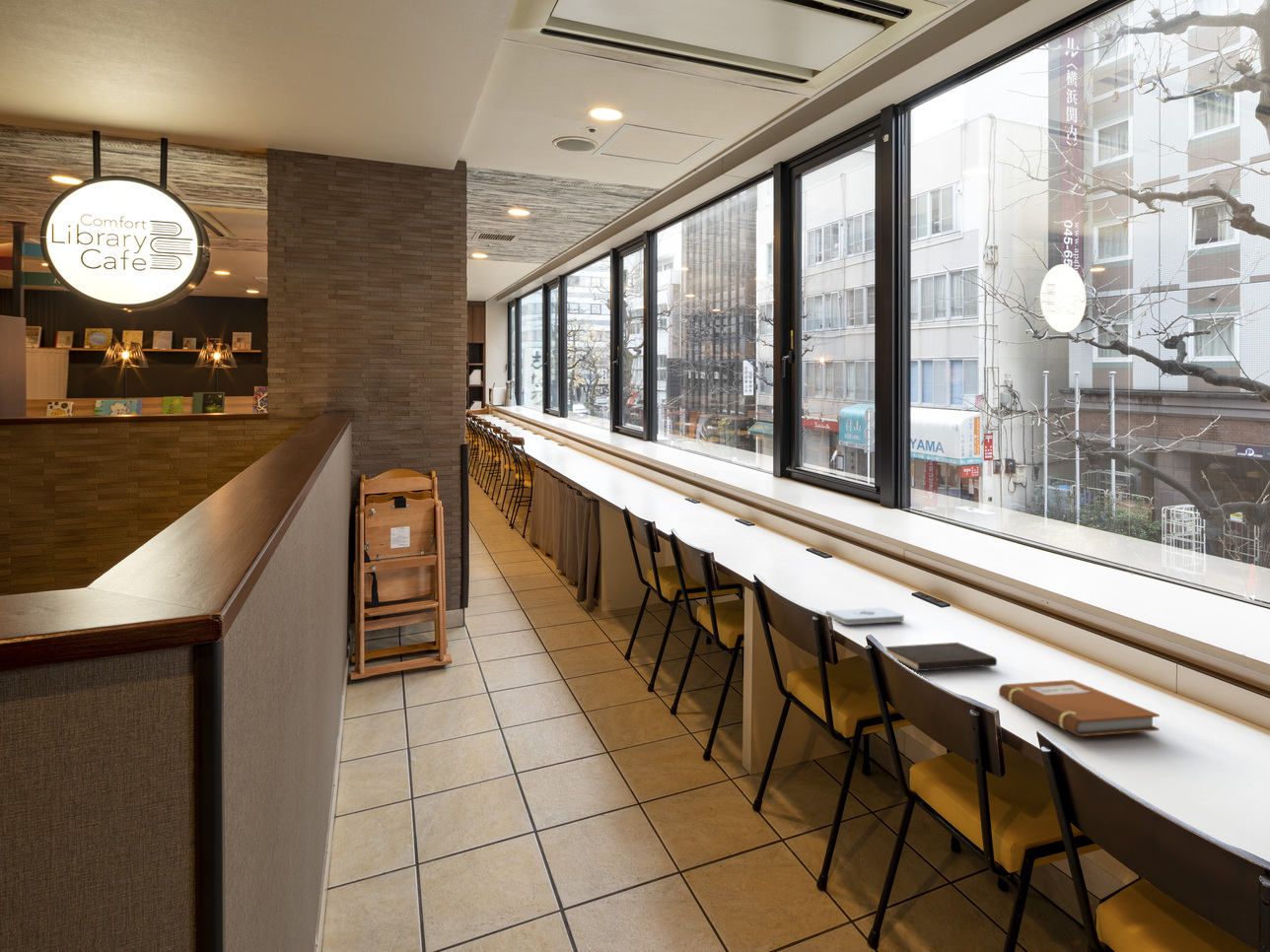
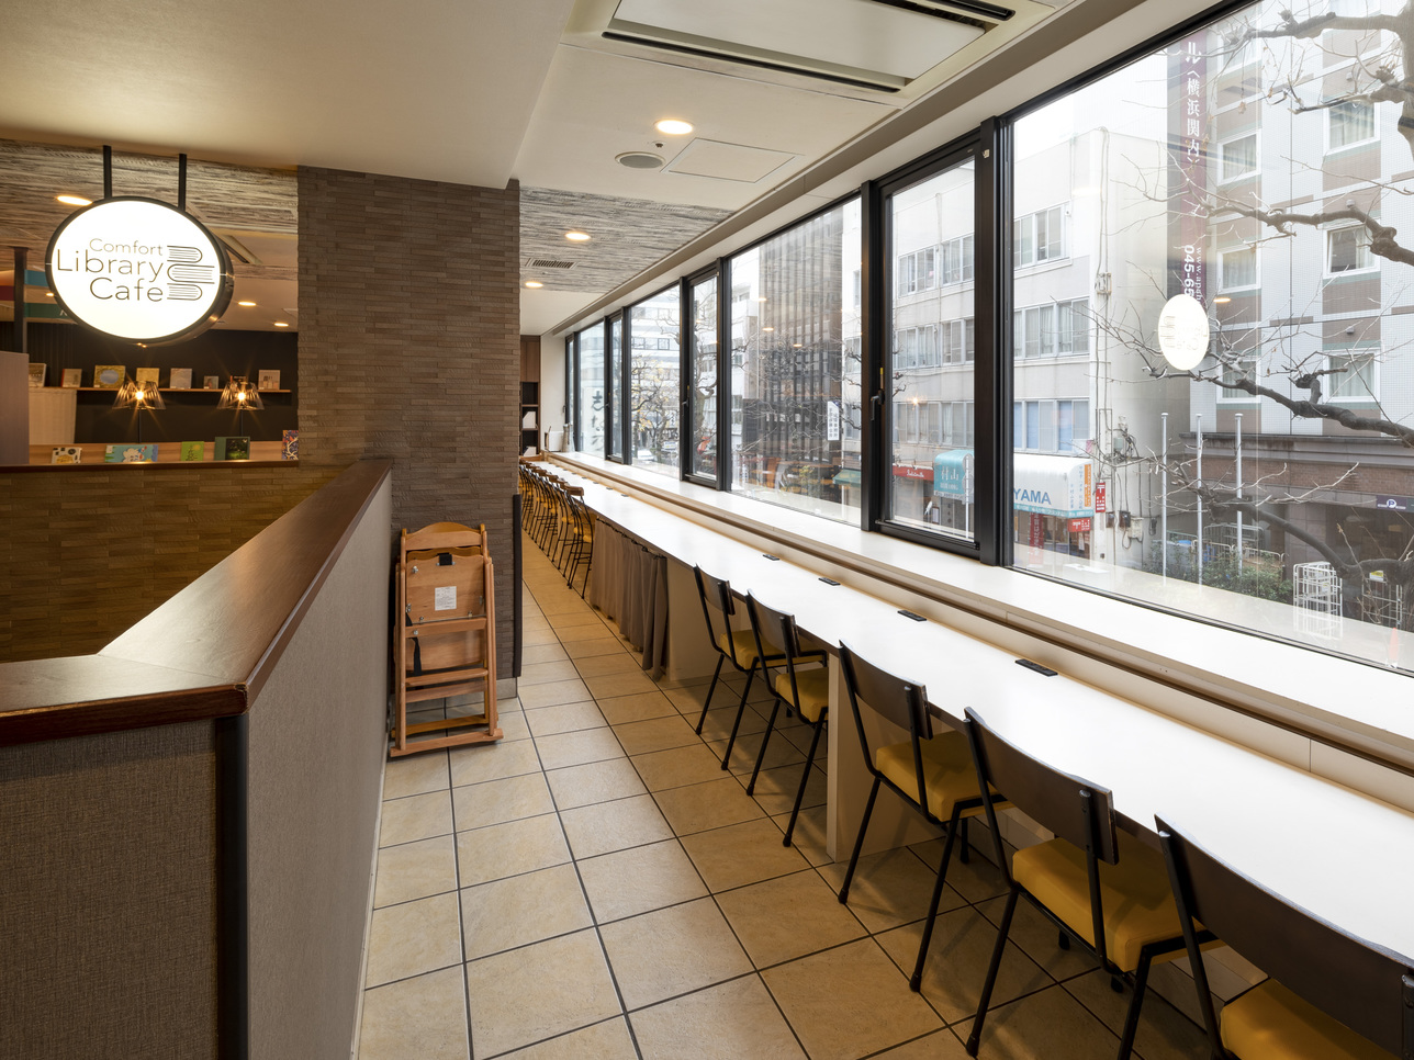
- notepad [825,606,905,626]
- hardcover book [883,642,998,672]
- notebook [998,679,1161,737]
